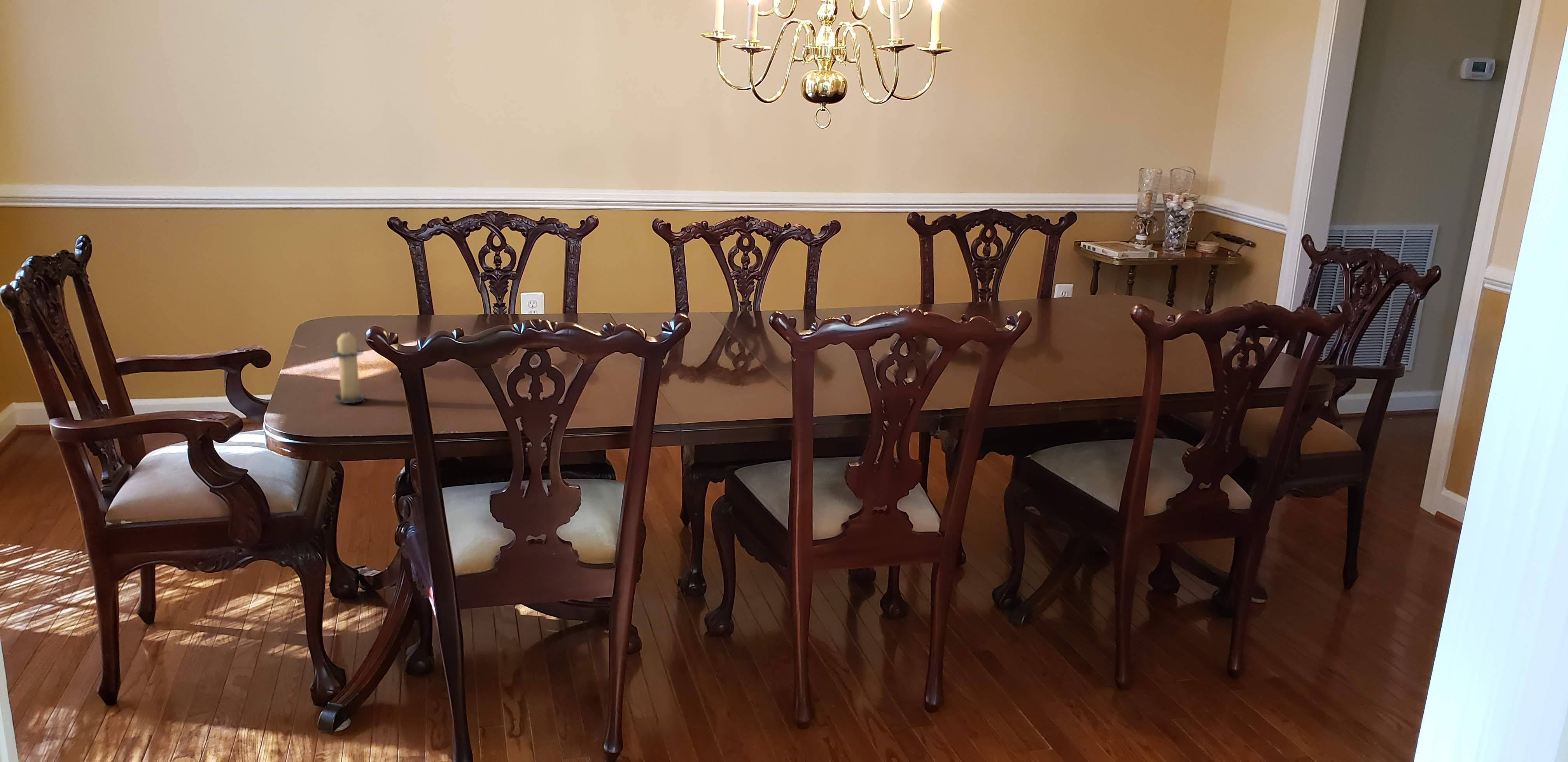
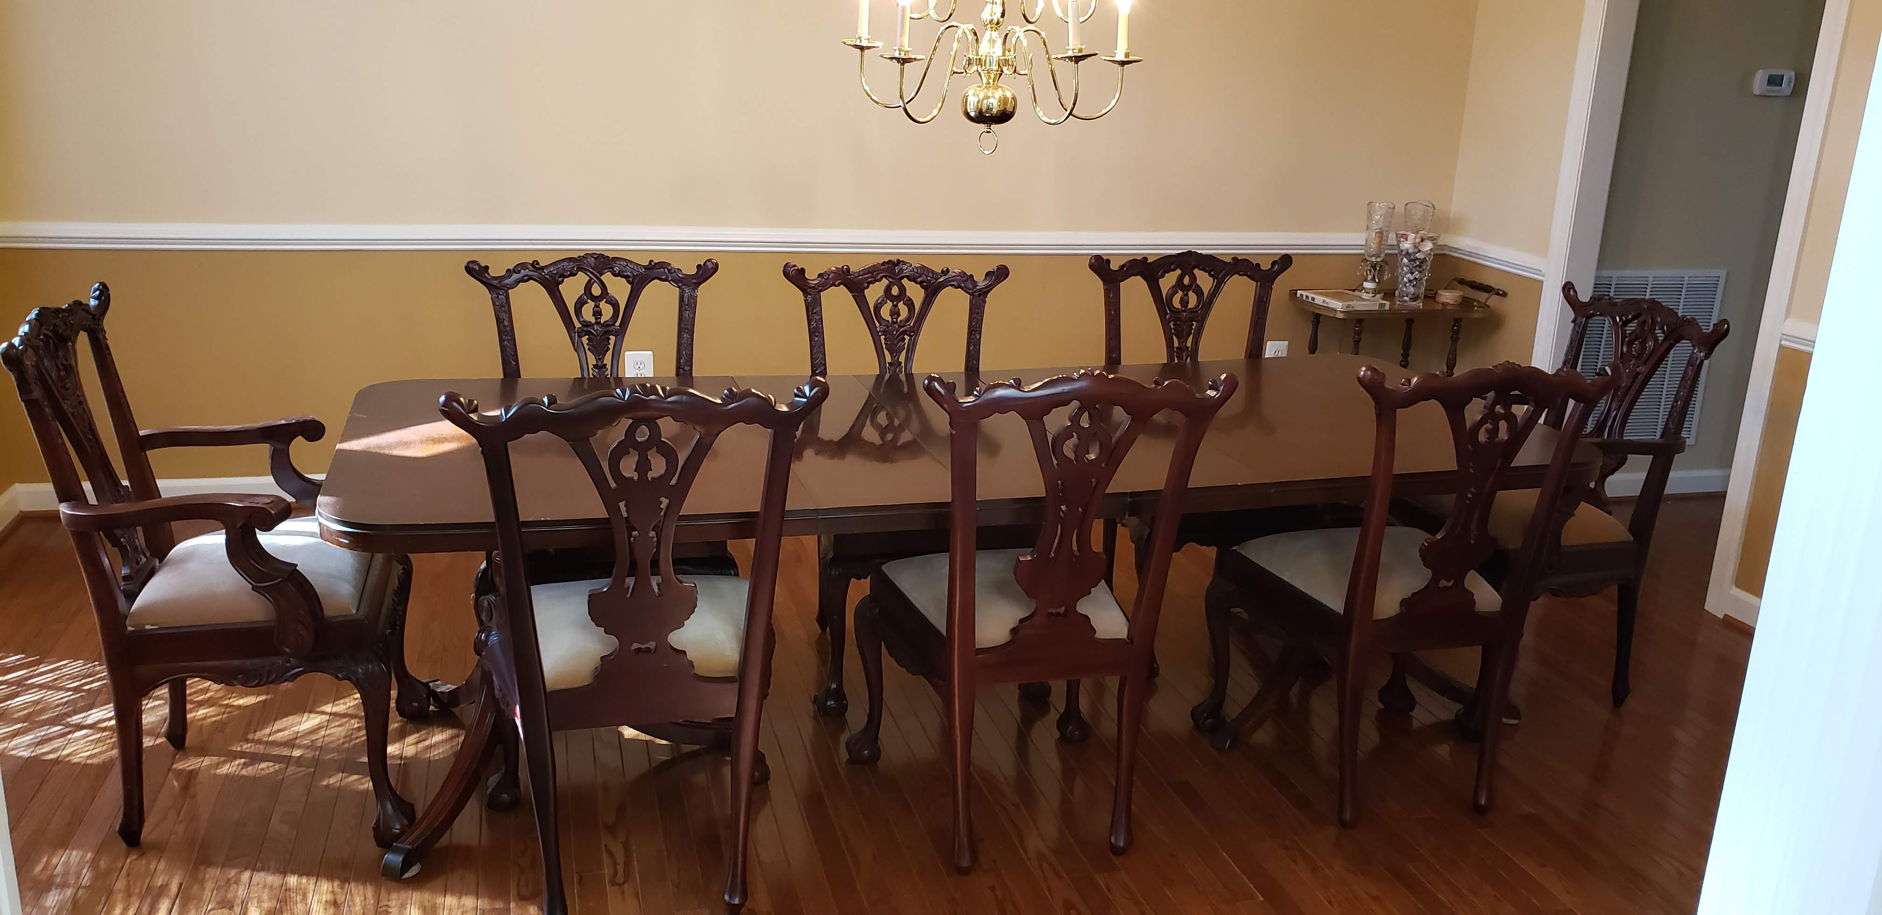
- candle [330,327,368,404]
